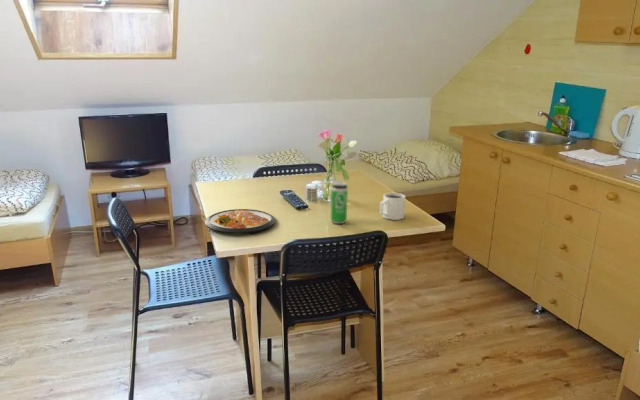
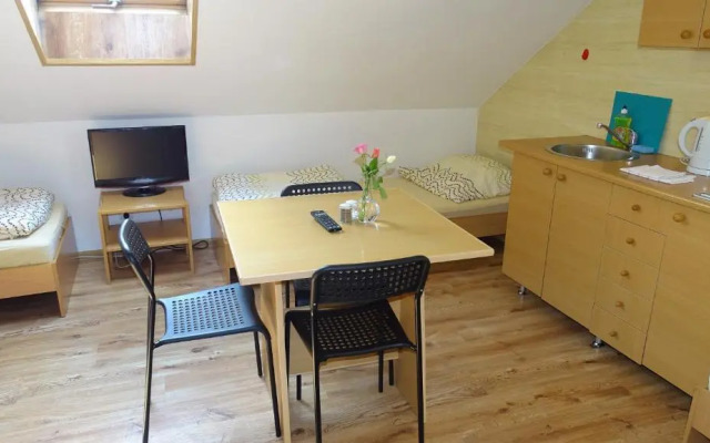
- dish [204,208,276,234]
- beverage can [330,181,349,225]
- mug [378,192,406,221]
